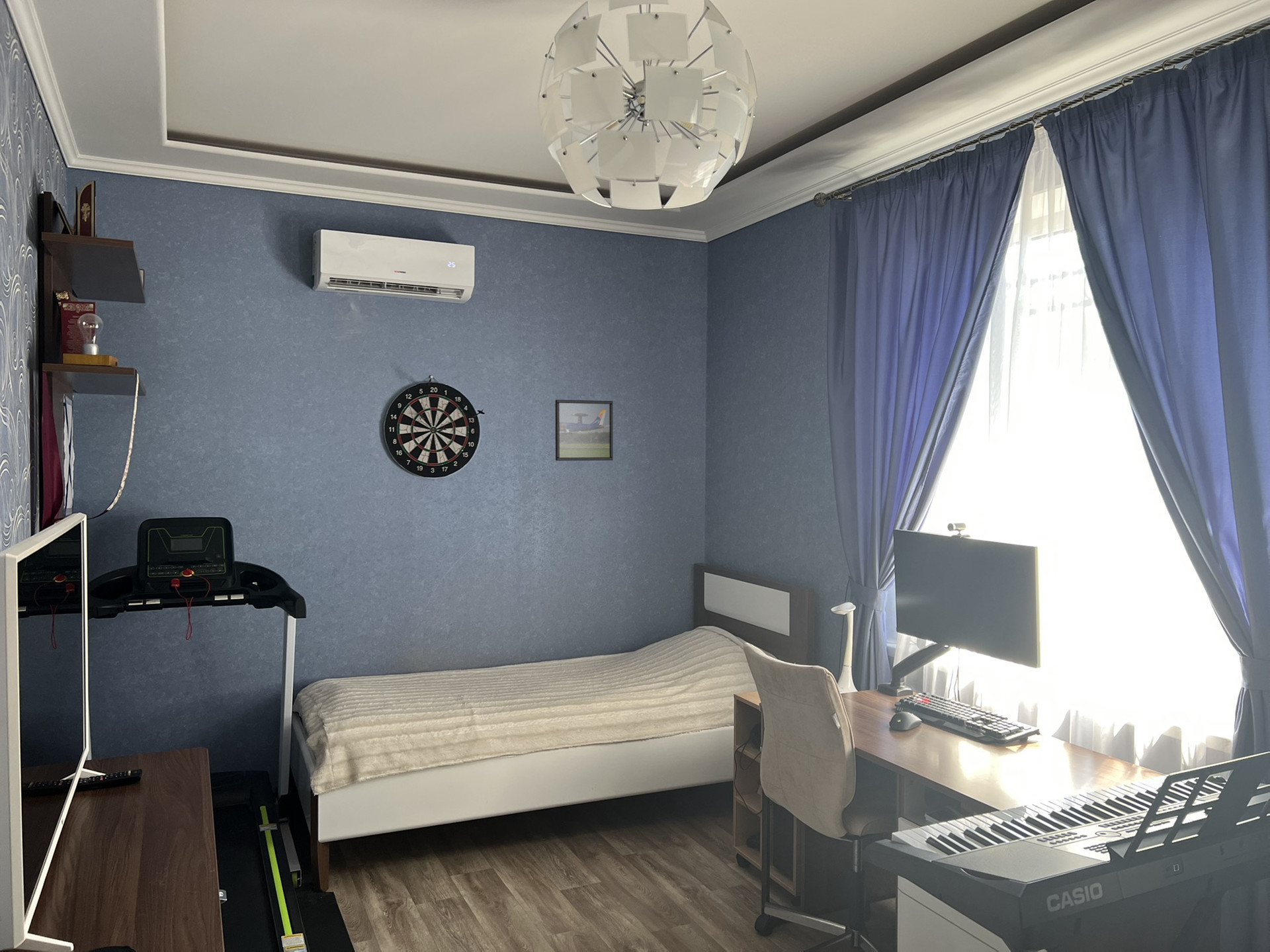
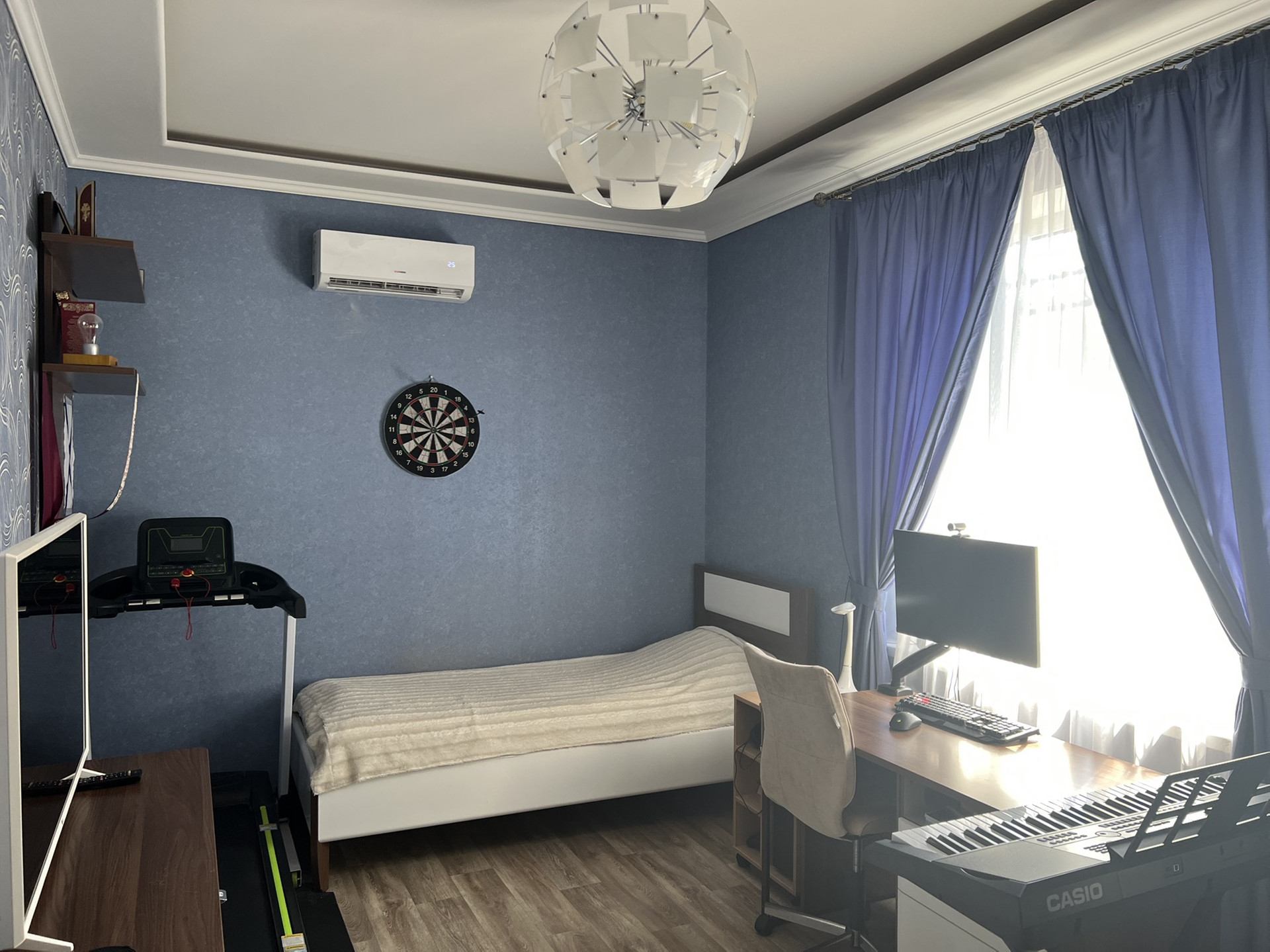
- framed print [555,399,614,461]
